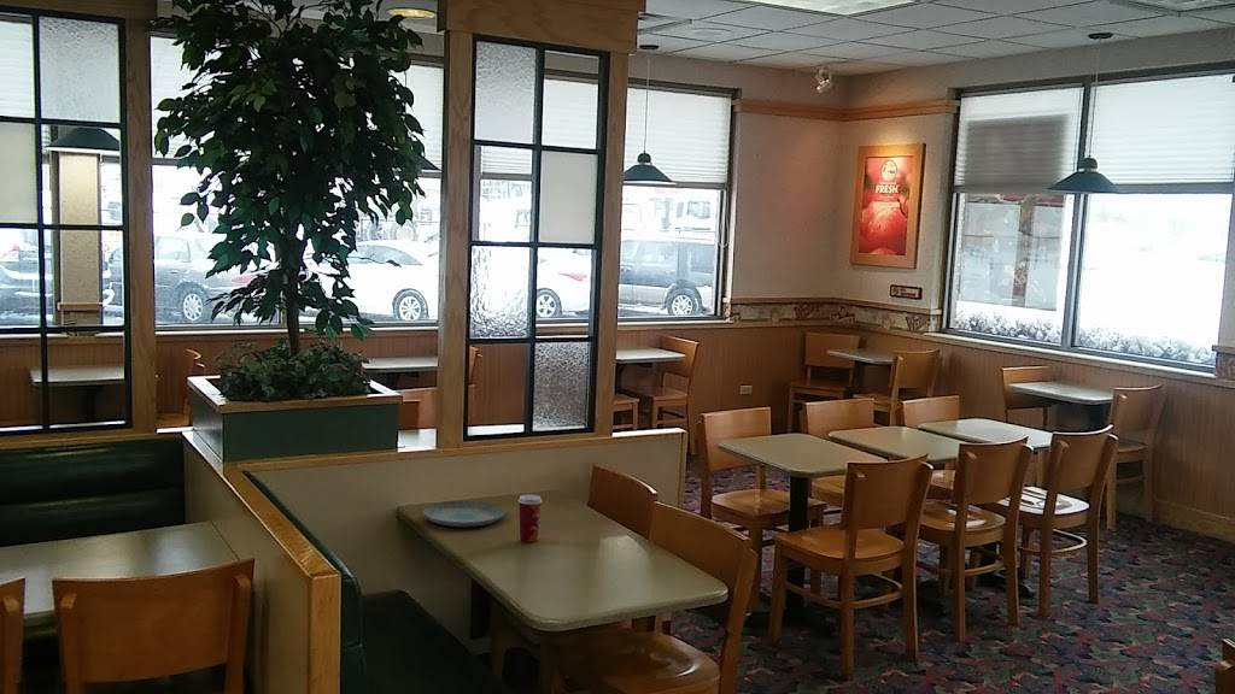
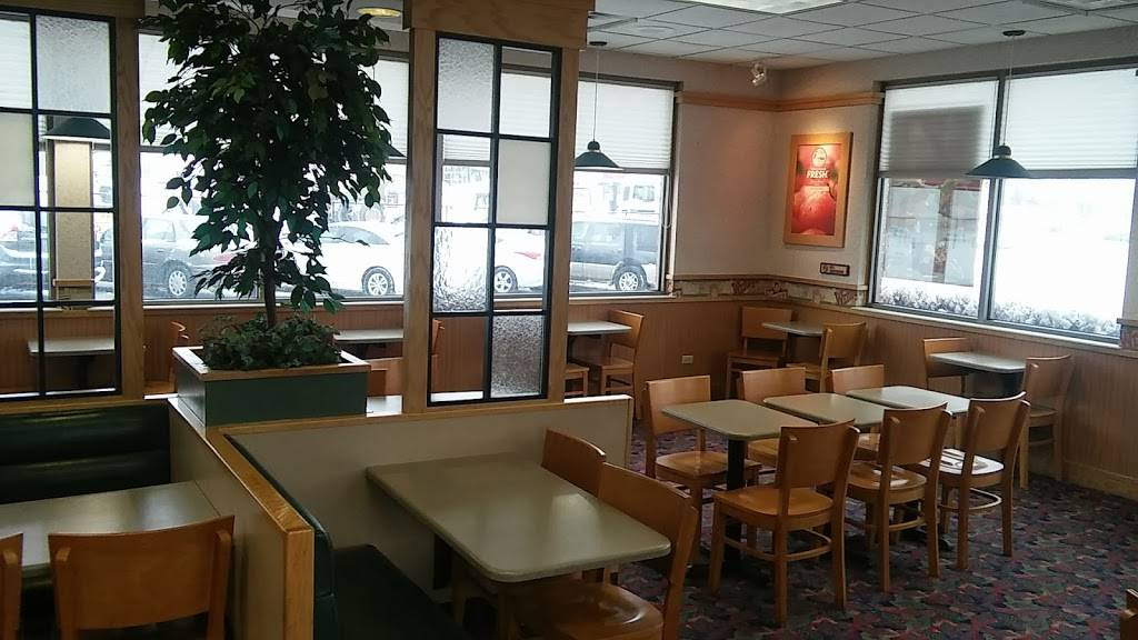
- paper cup [517,494,543,543]
- plate [422,500,505,528]
